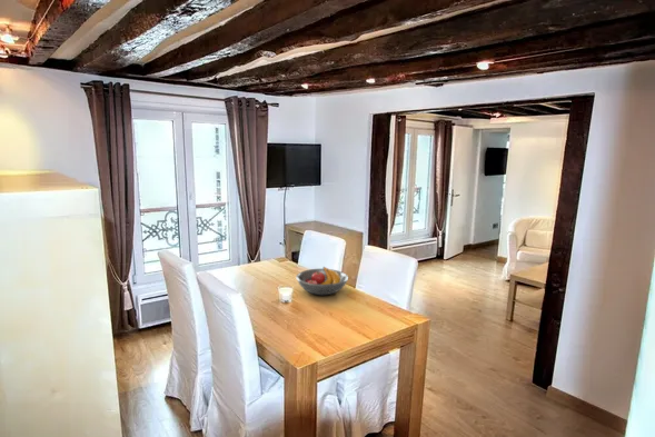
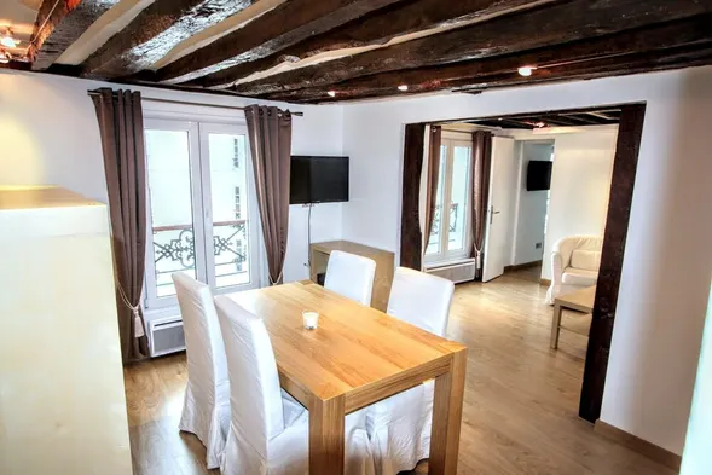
- fruit bowl [295,266,349,296]
